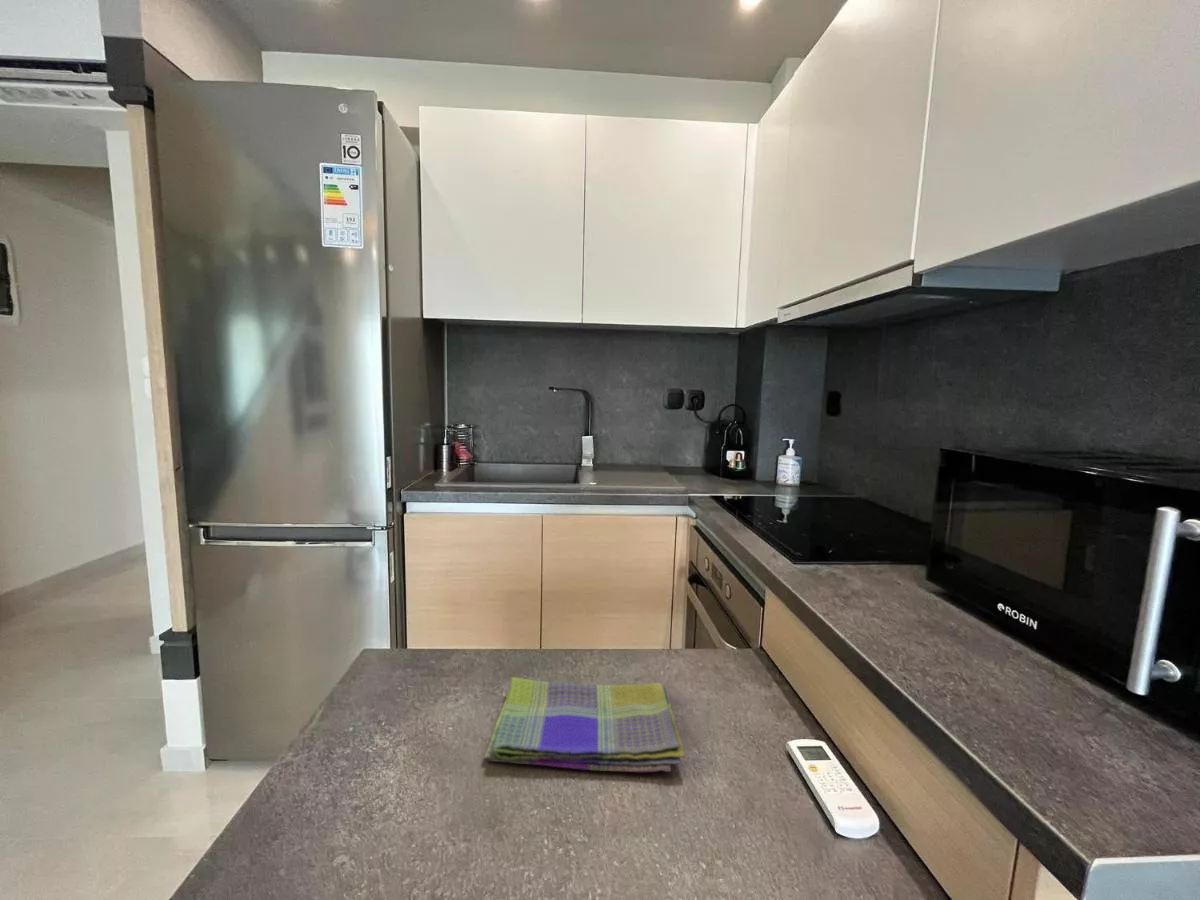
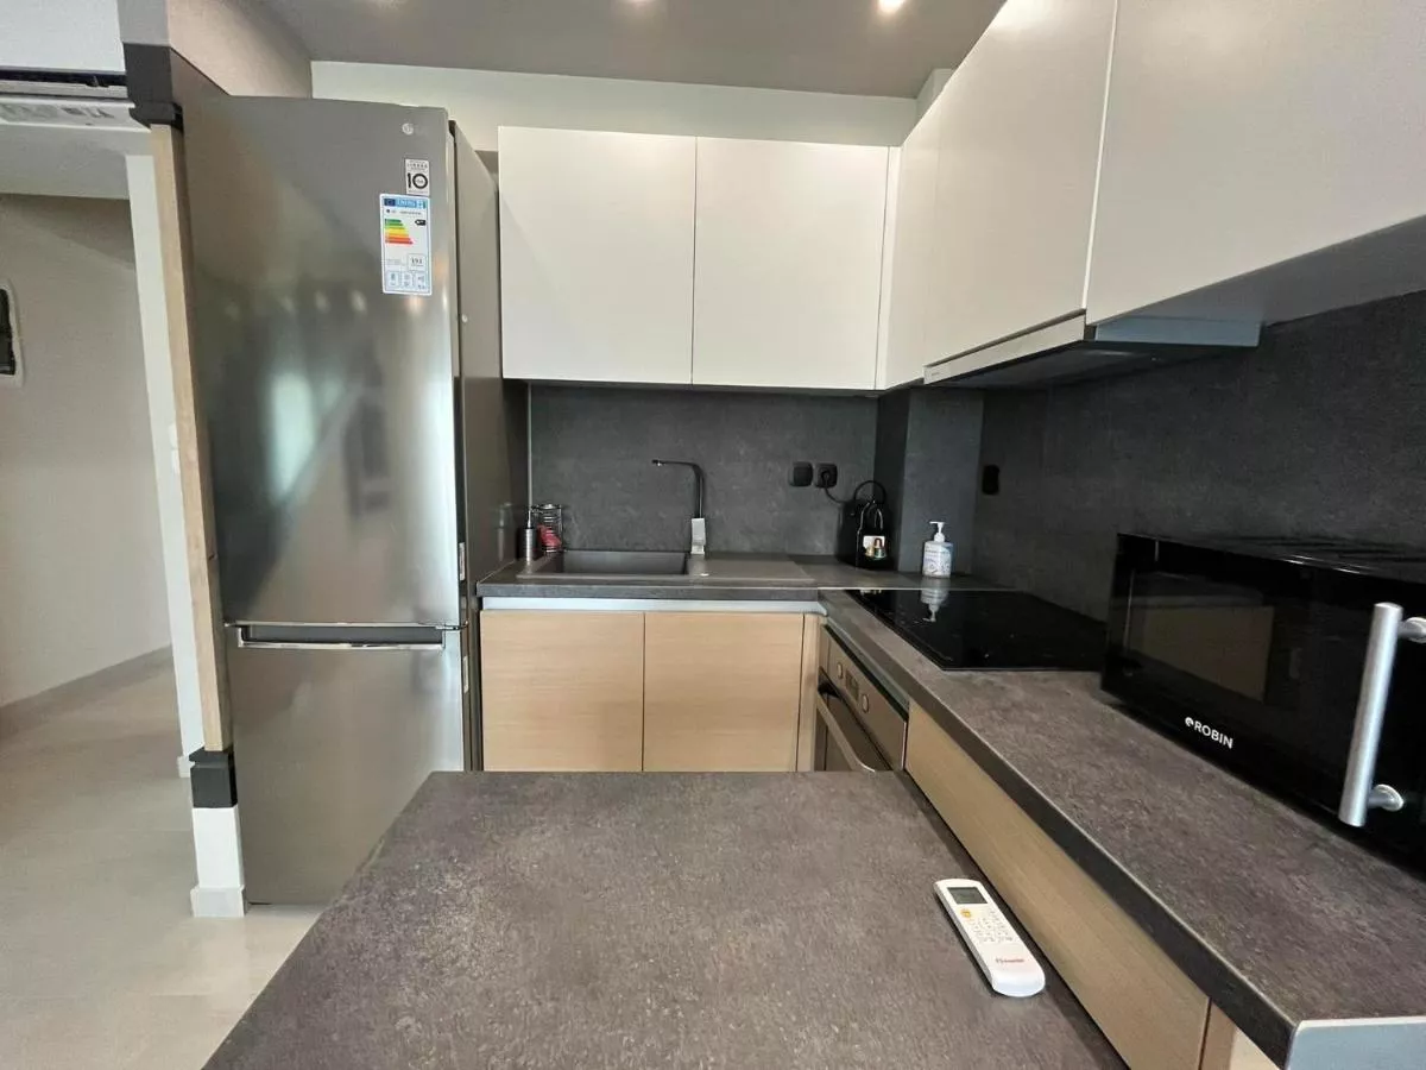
- dish towel [483,676,686,773]
